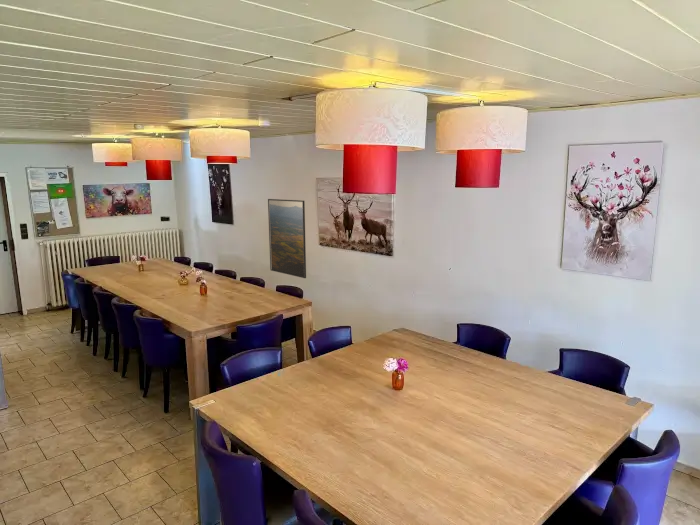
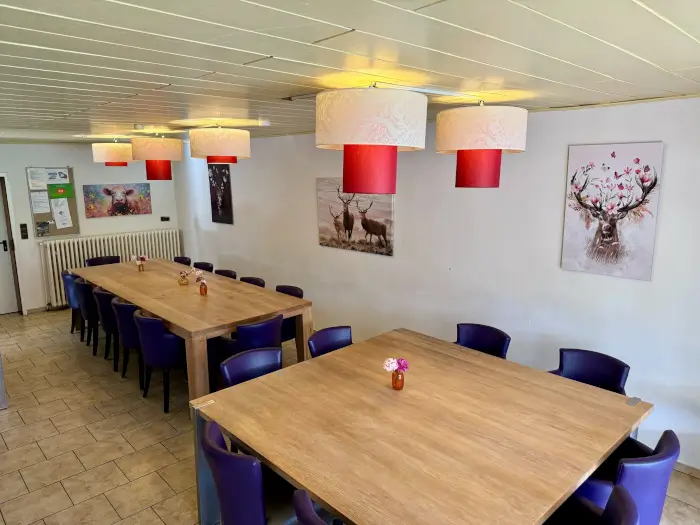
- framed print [267,198,307,279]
